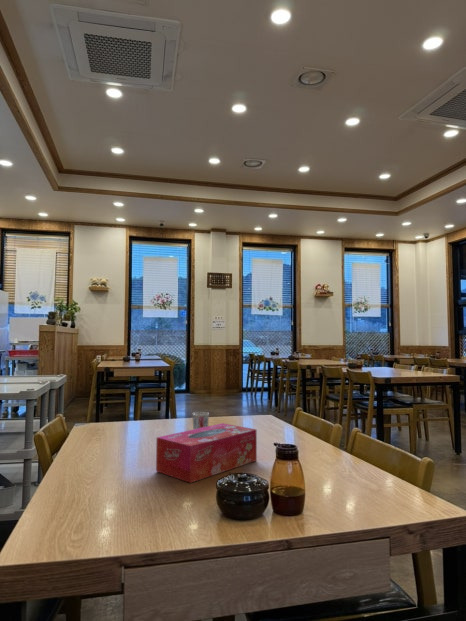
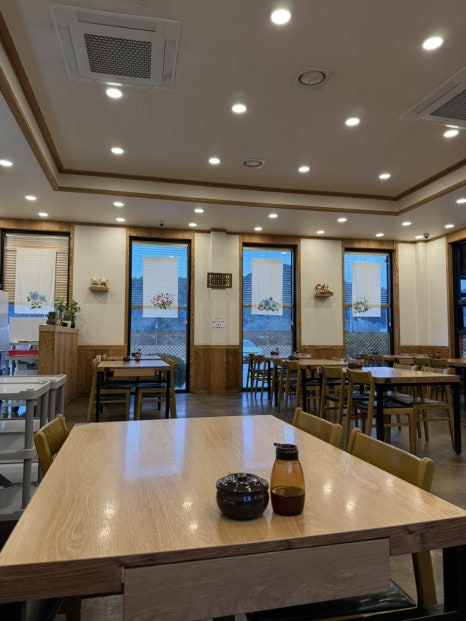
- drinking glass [191,411,210,430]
- tissue box [155,422,258,484]
